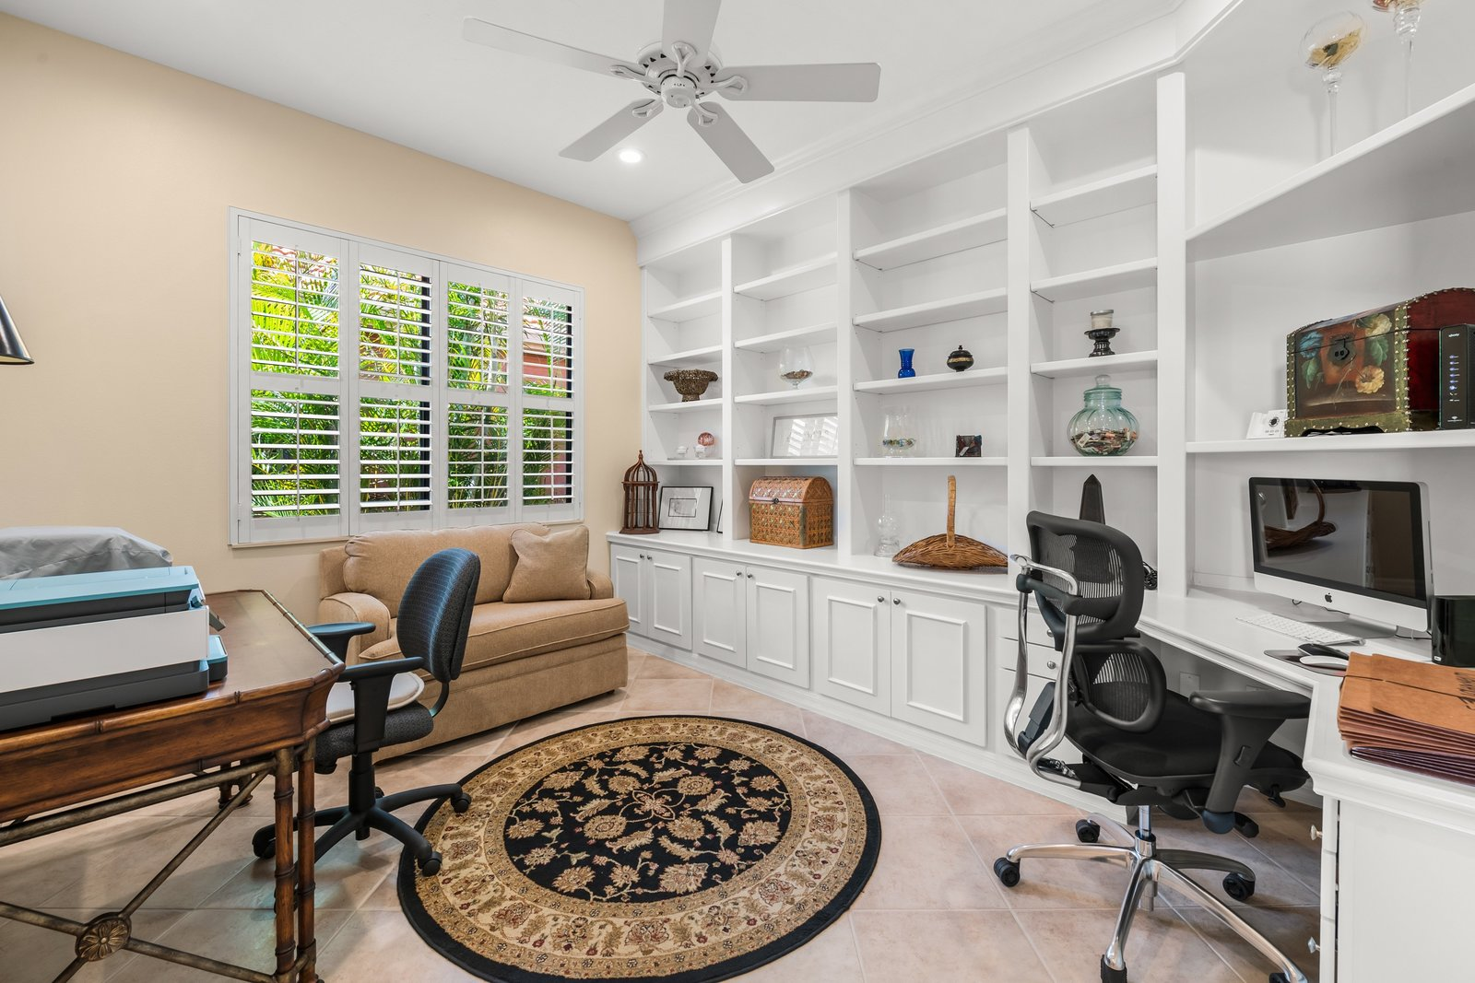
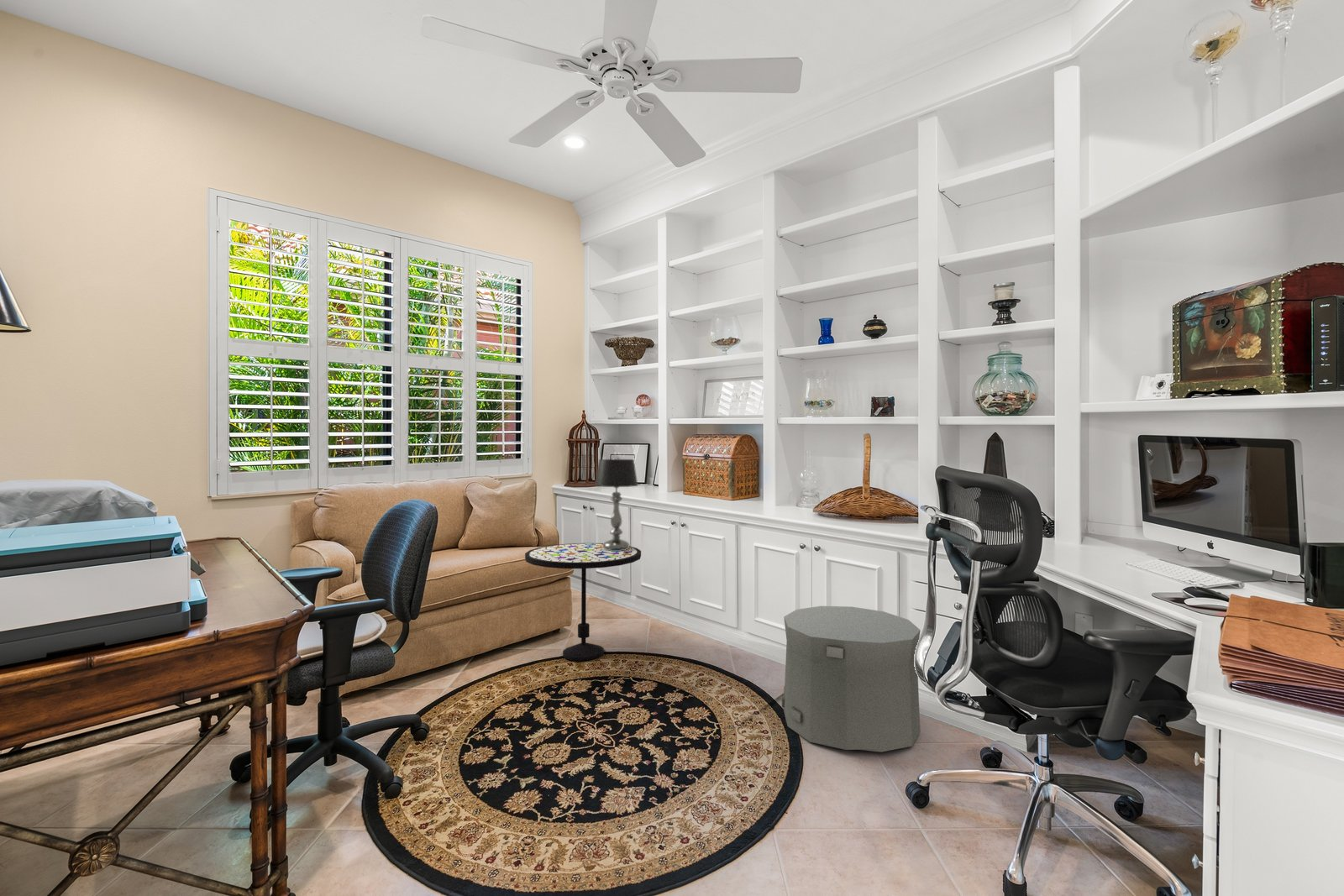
+ side table [524,542,642,662]
+ table lamp [594,458,638,551]
+ trash can [781,605,921,753]
